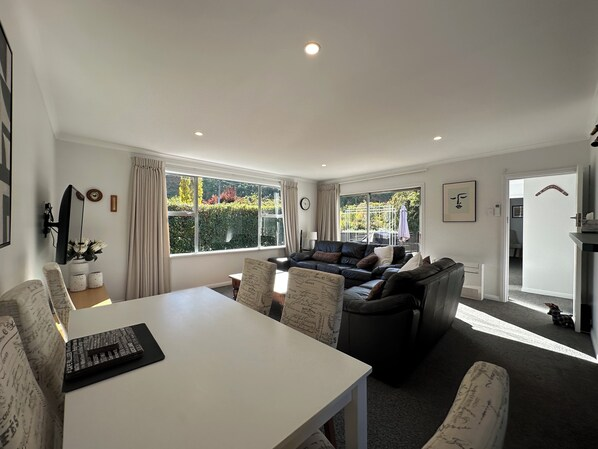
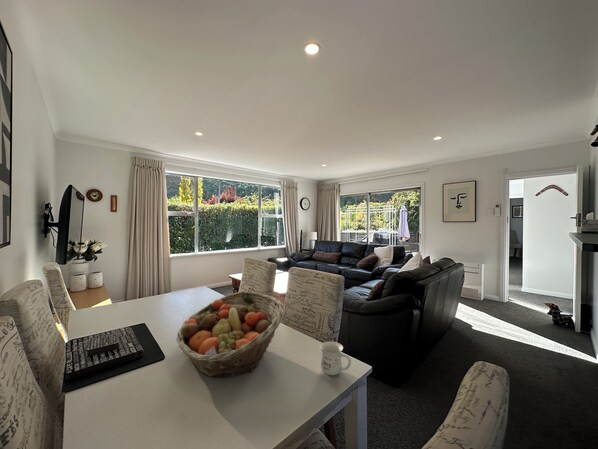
+ mug [319,340,352,376]
+ fruit basket [175,291,286,378]
